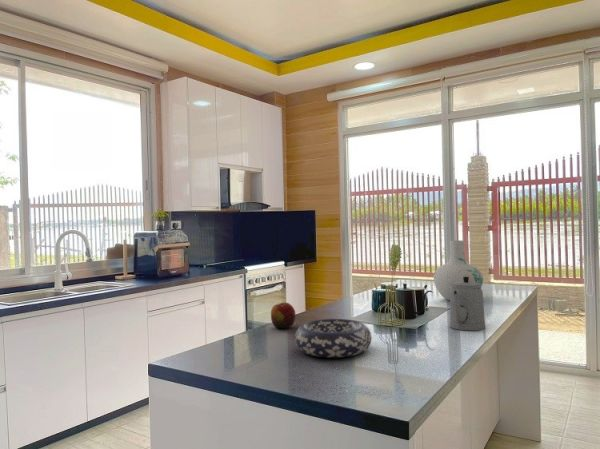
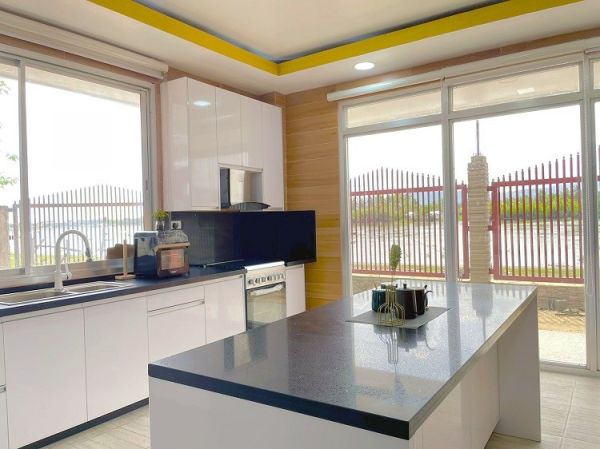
- decorative bowl [294,318,373,359]
- apple [270,302,296,329]
- teapot [449,277,486,332]
- vase [433,239,484,301]
